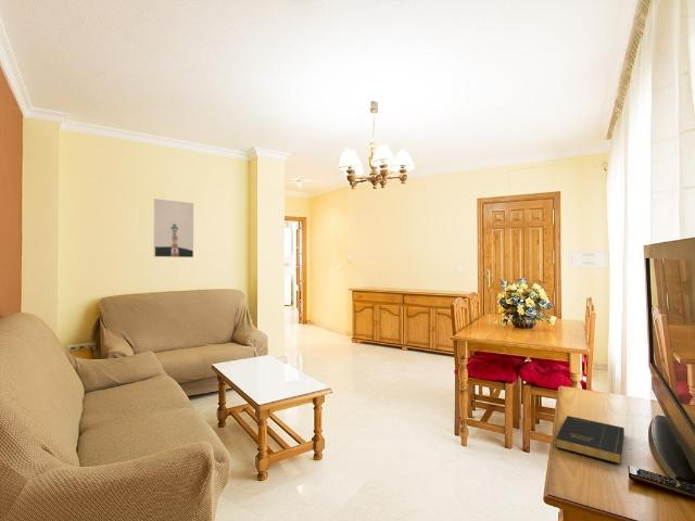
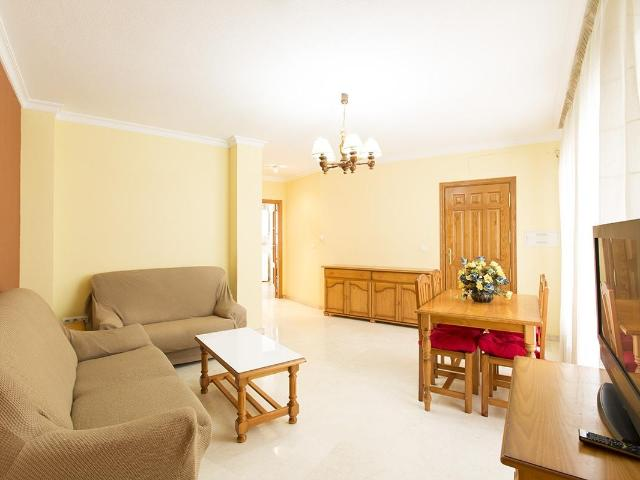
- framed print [153,198,194,258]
- book [555,415,626,465]
